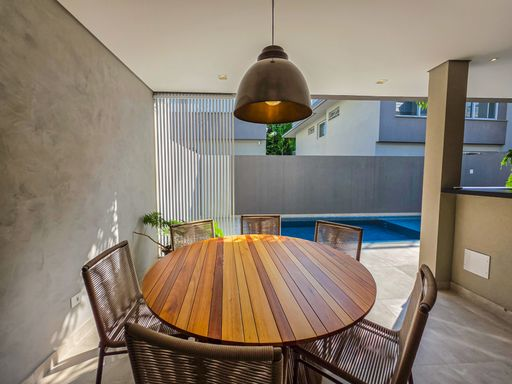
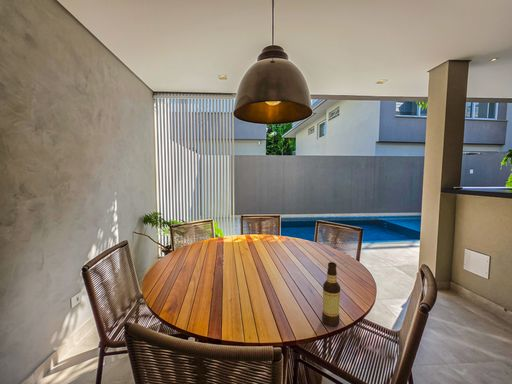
+ bottle [321,261,341,327]
